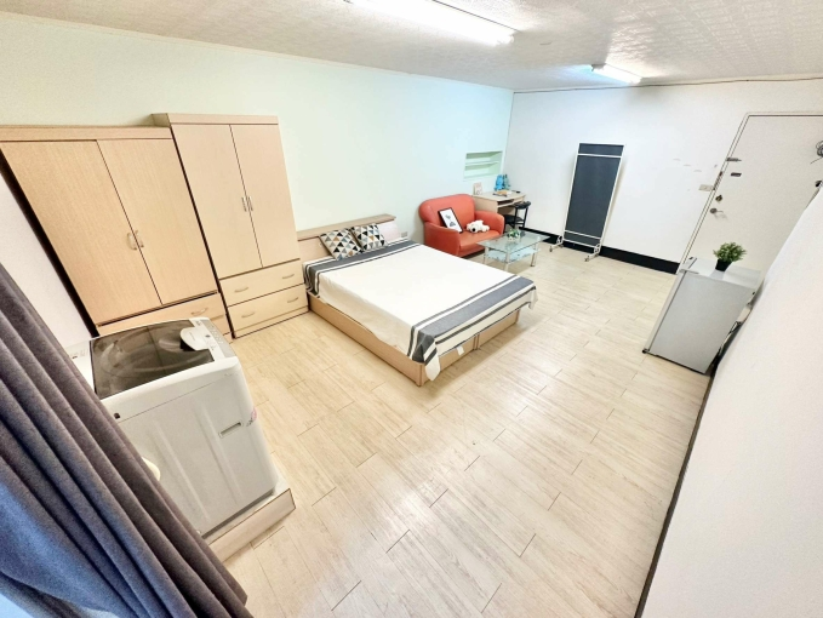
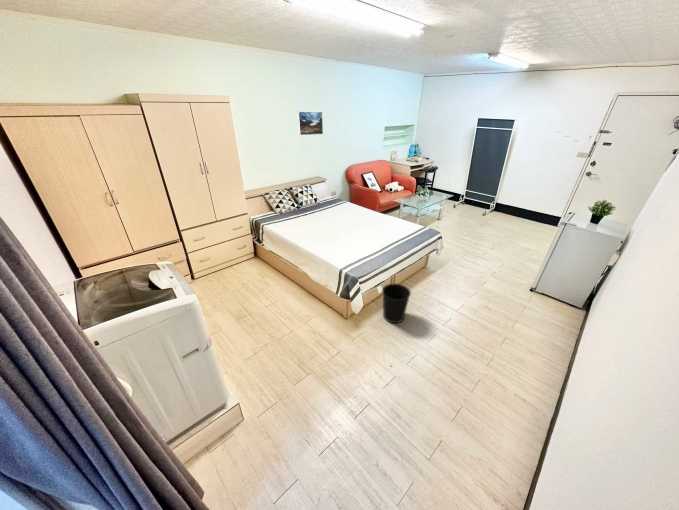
+ wastebasket [381,283,412,324]
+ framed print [296,110,324,136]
